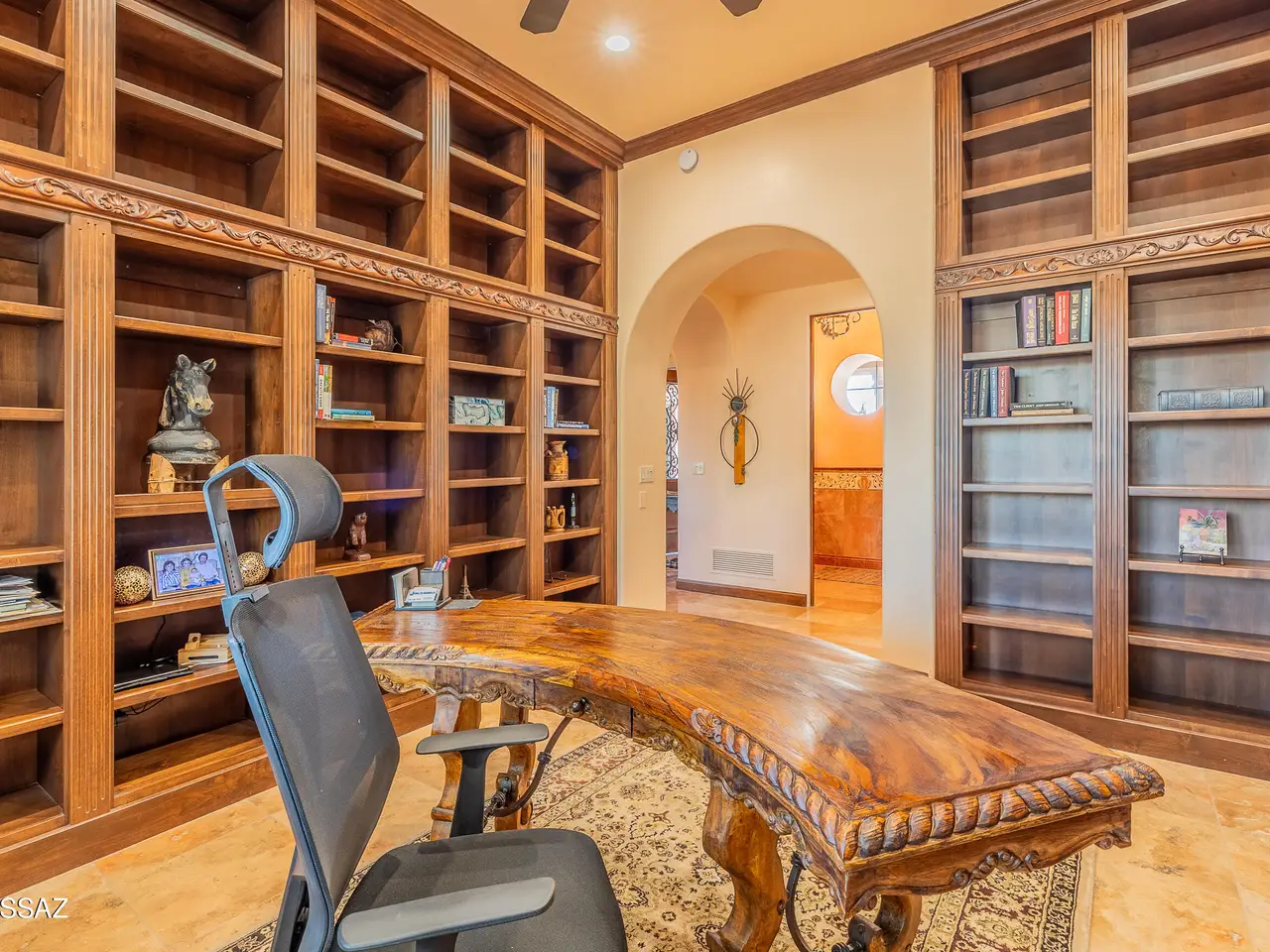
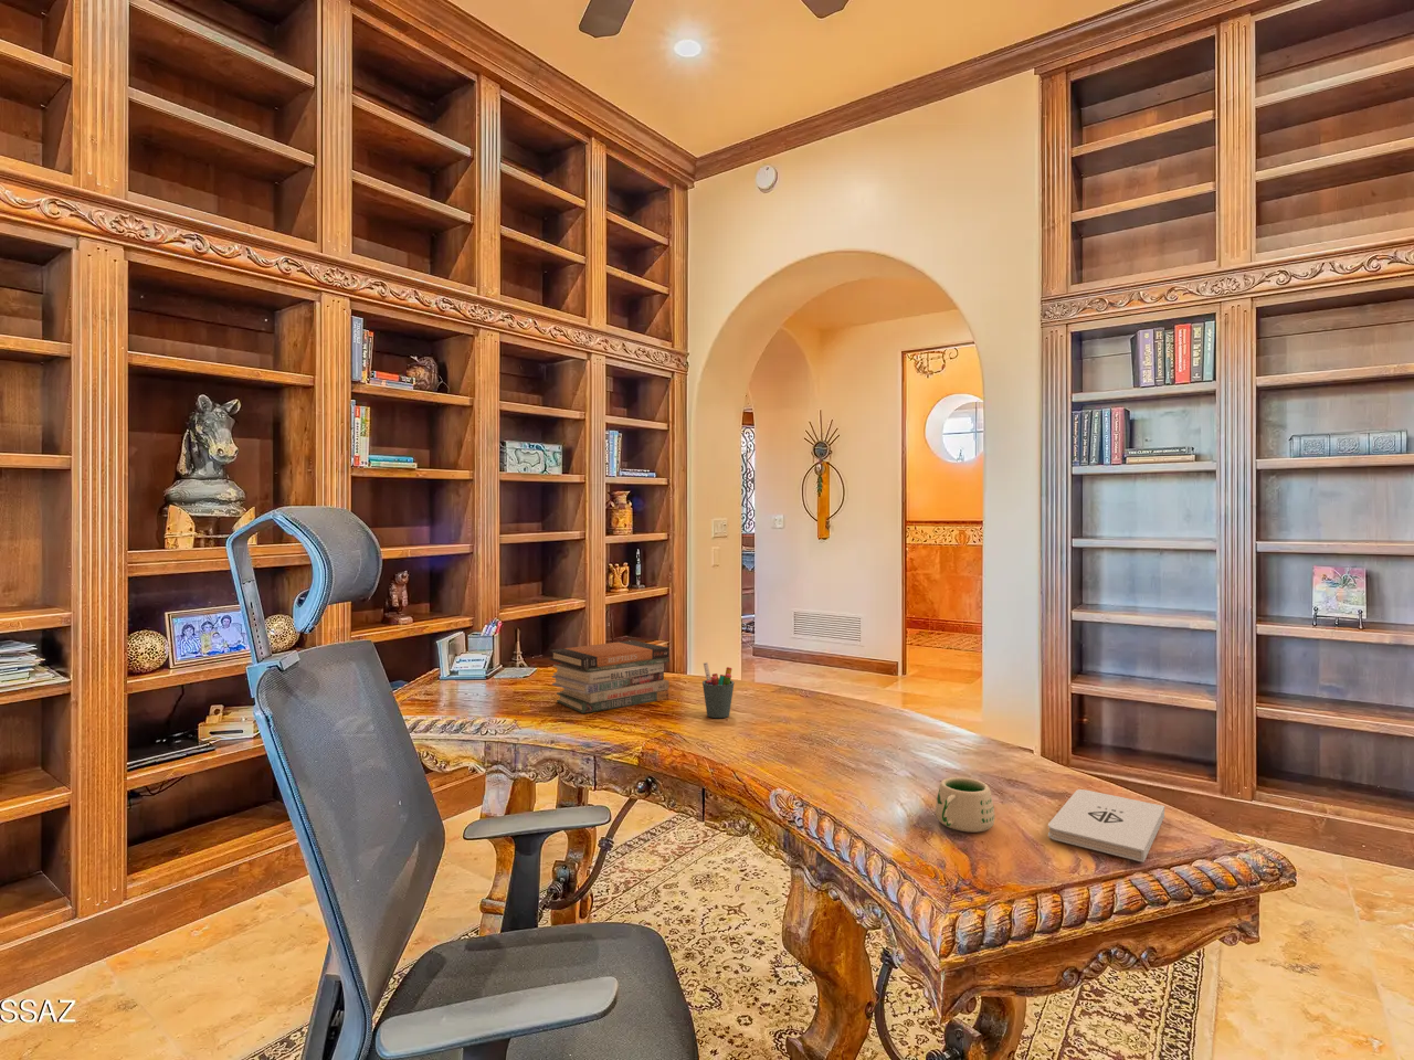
+ pen holder [701,661,735,719]
+ notepad [1048,788,1166,863]
+ mug [934,776,995,834]
+ book stack [548,639,670,715]
